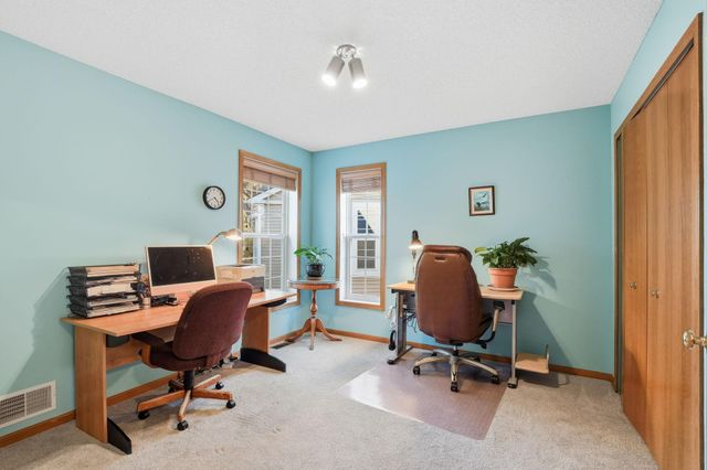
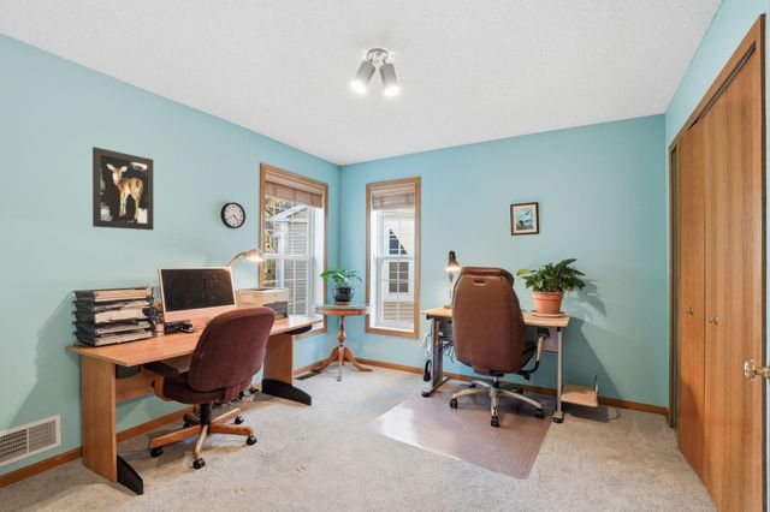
+ wall art [91,145,154,231]
